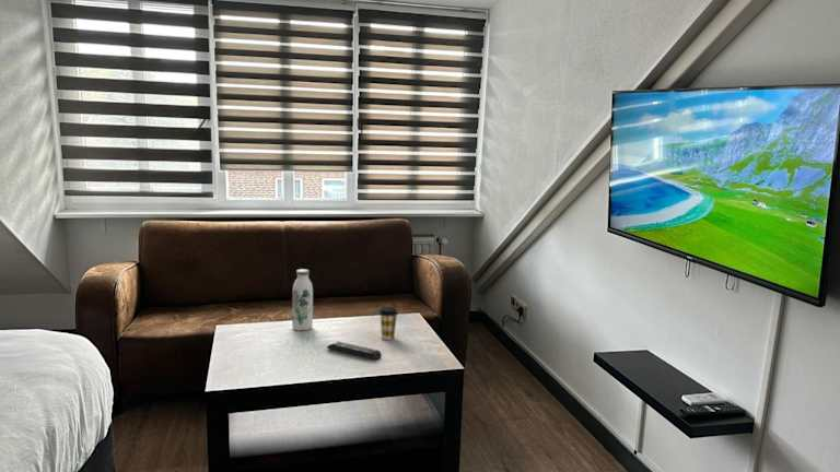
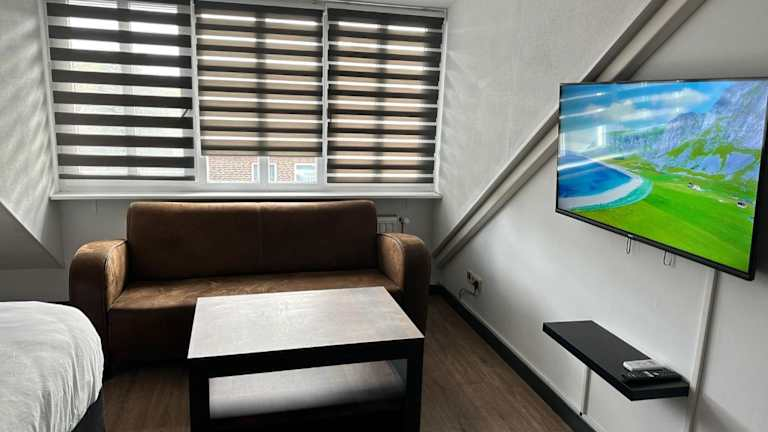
- coffee cup [377,306,399,341]
- water bottle [291,268,314,331]
- remote control [326,341,383,361]
